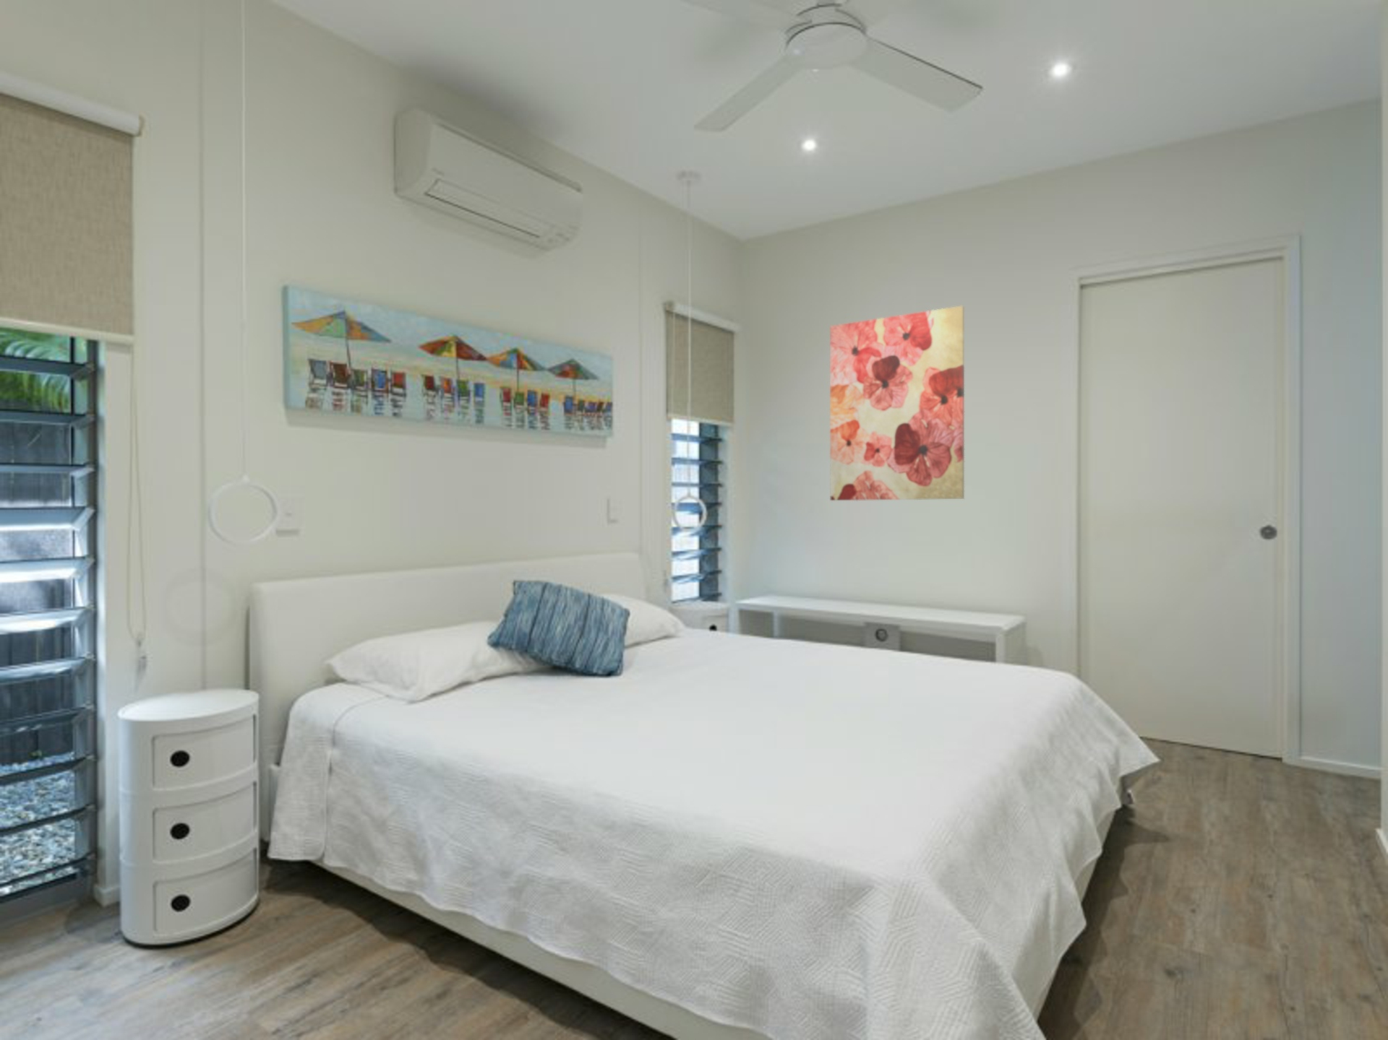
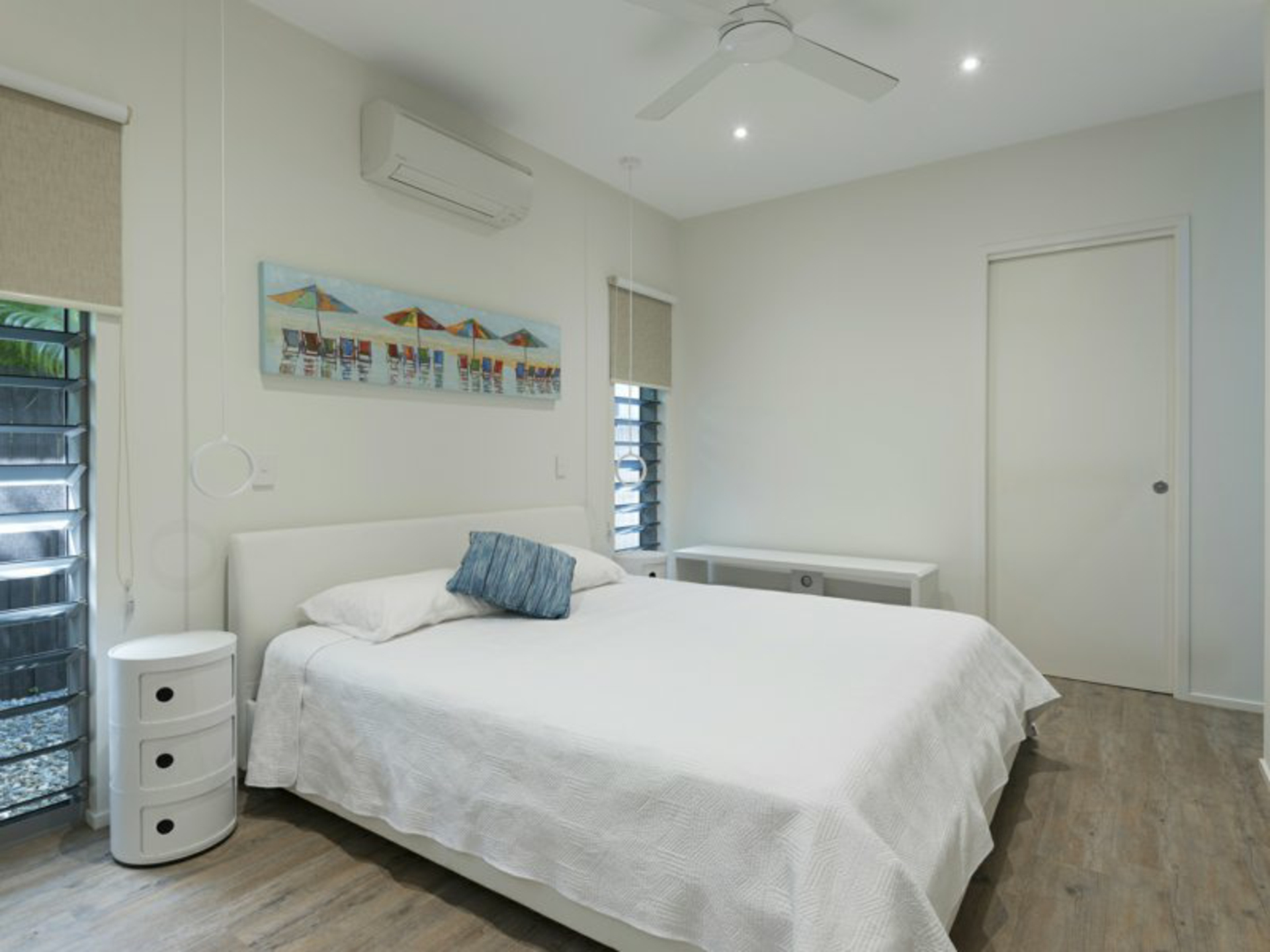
- wall art [830,305,965,501]
